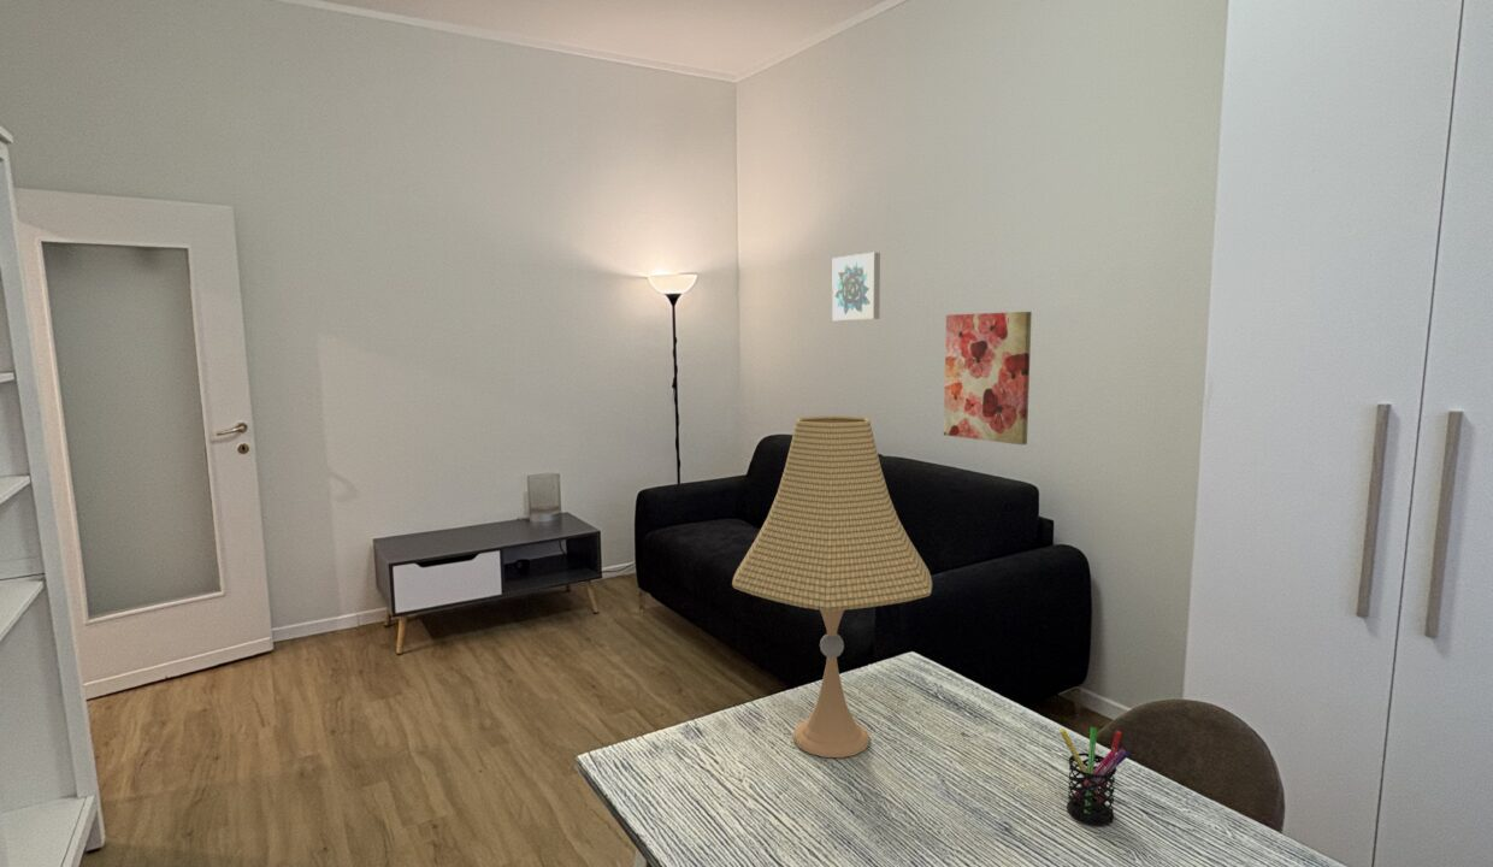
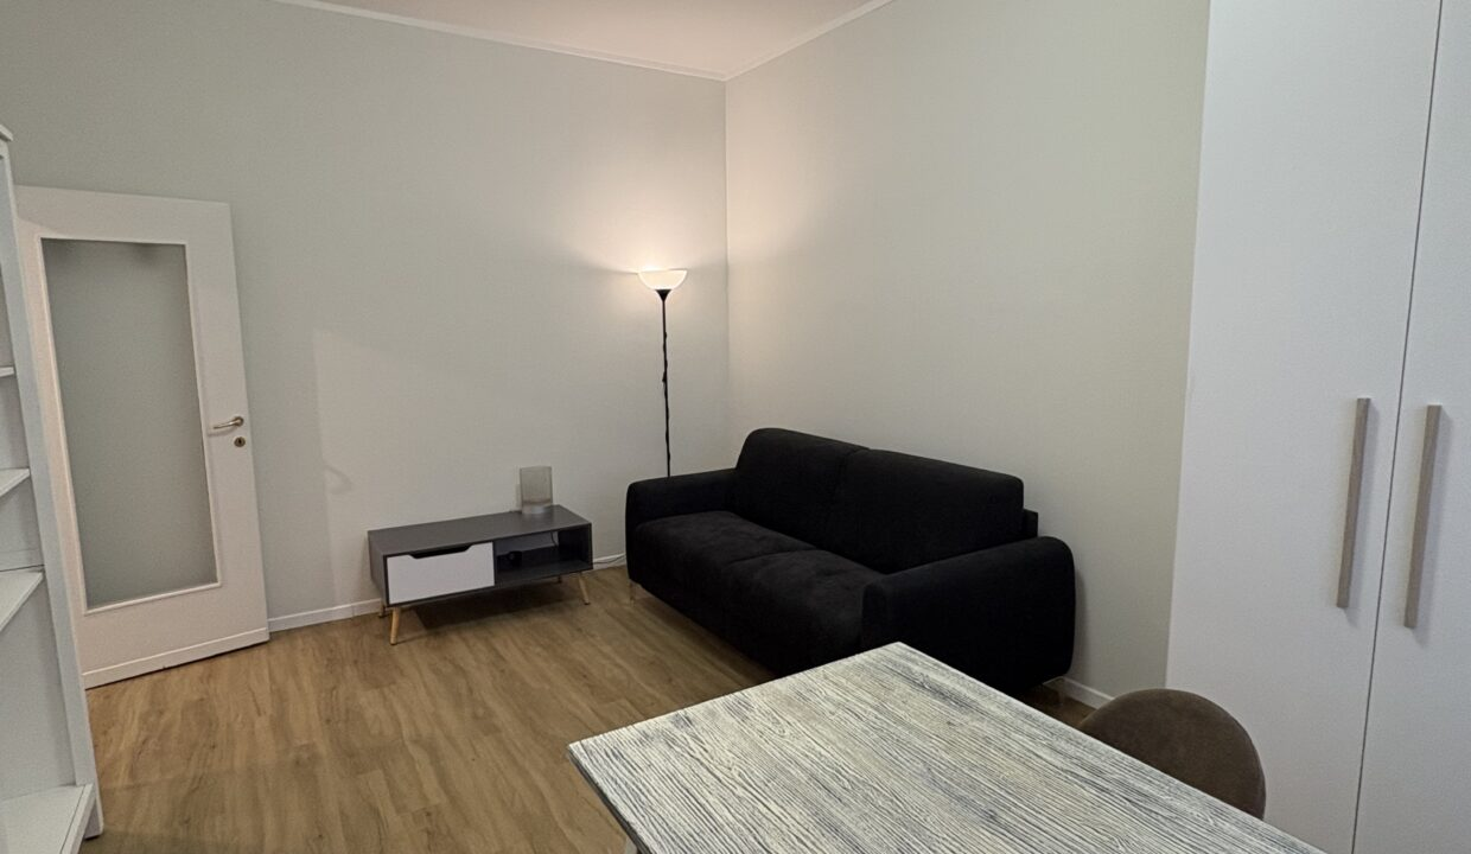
- wall art [943,311,1033,446]
- pen holder [1058,726,1129,826]
- desk lamp [731,414,933,759]
- wall art [831,252,881,322]
